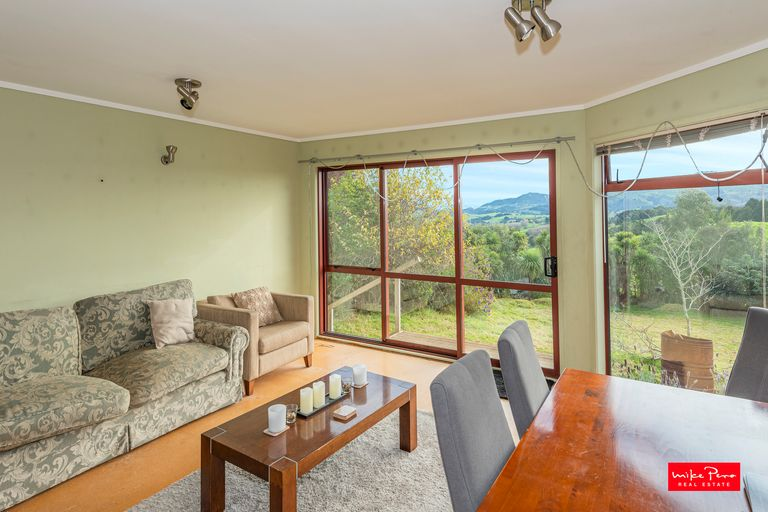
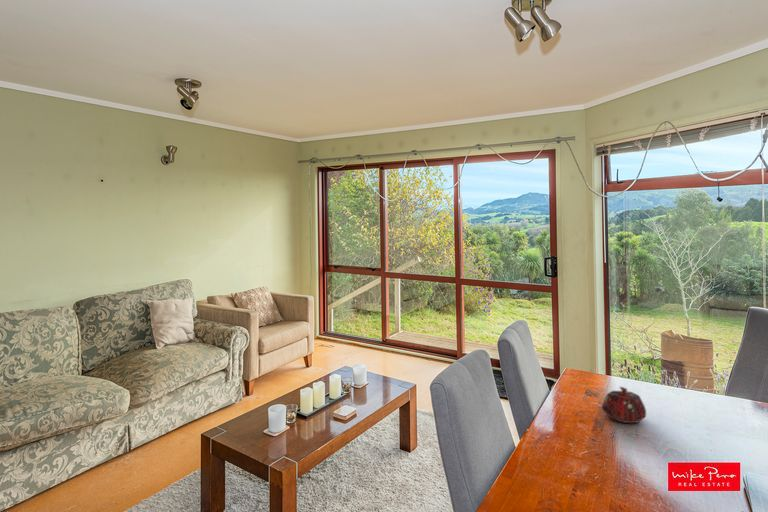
+ teapot [601,386,647,424]
